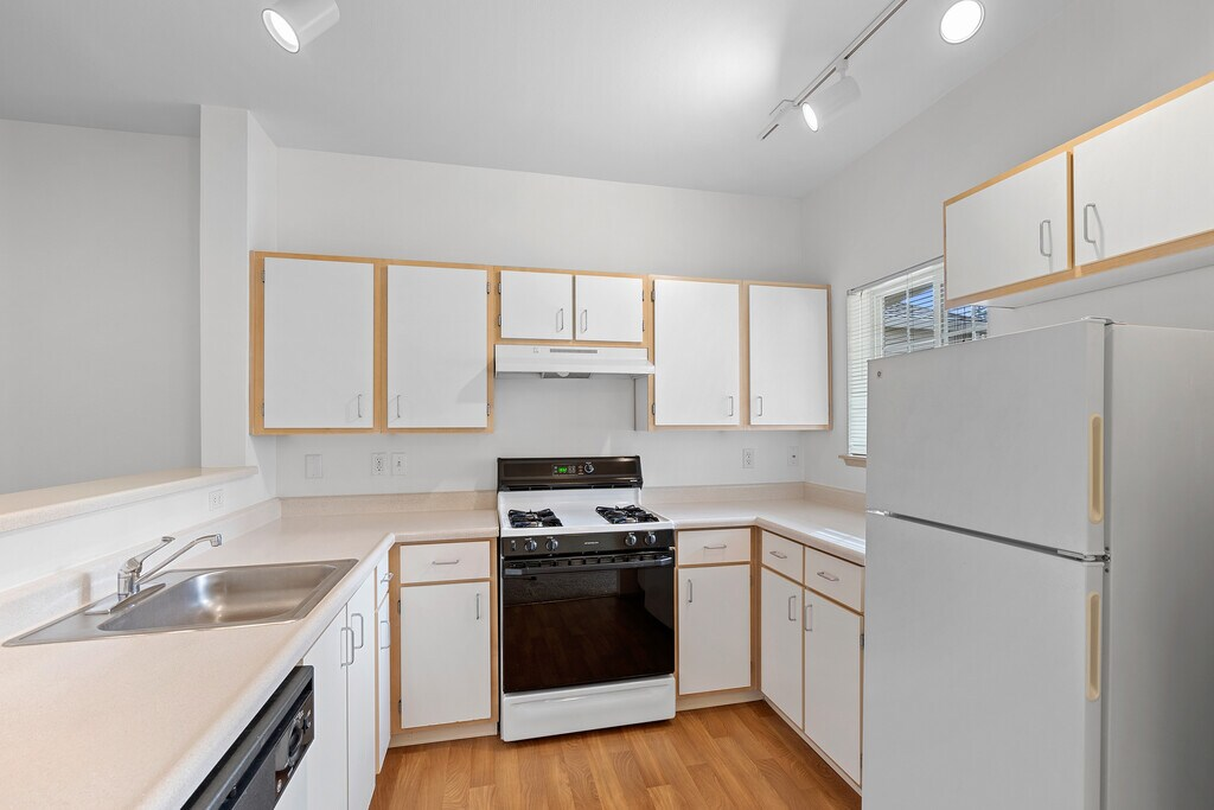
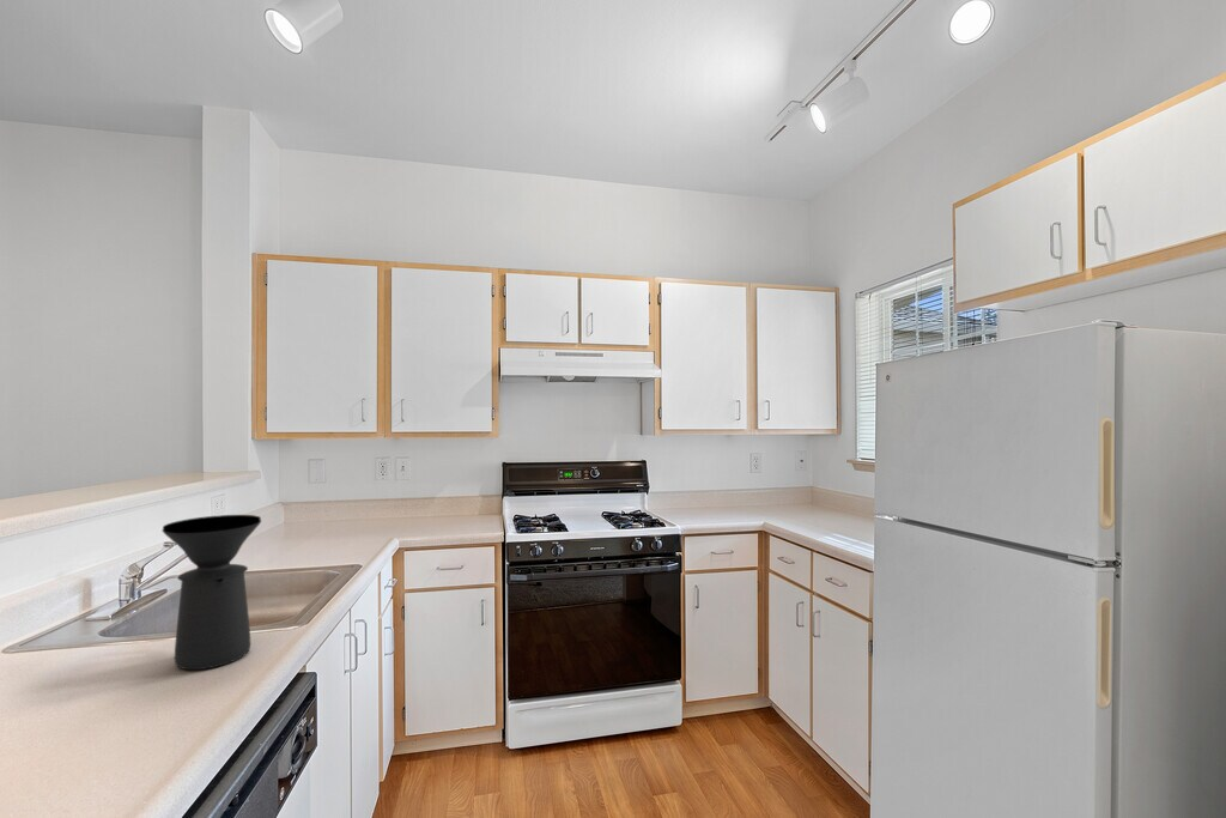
+ coffee maker [162,514,262,671]
